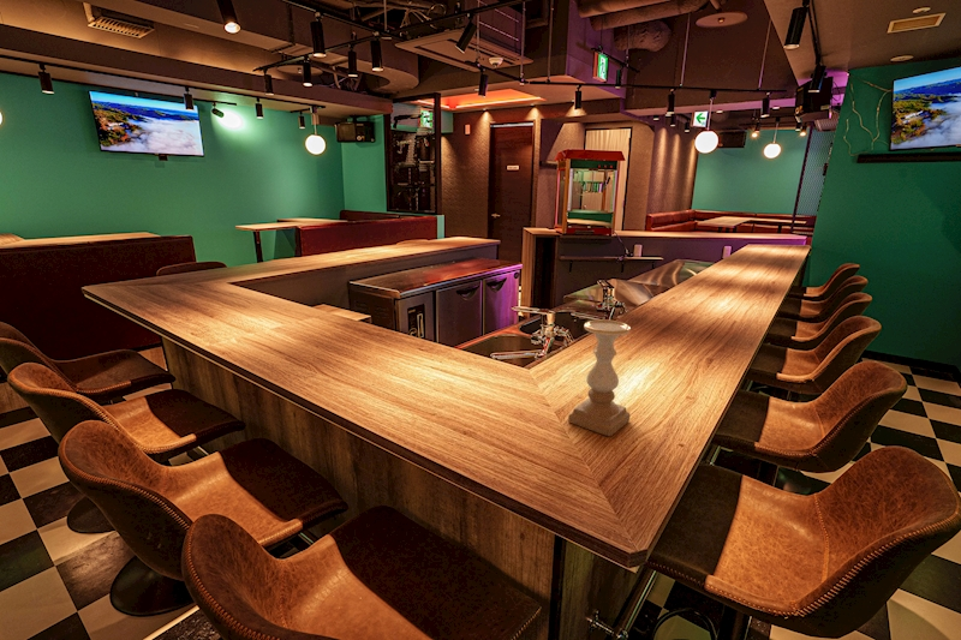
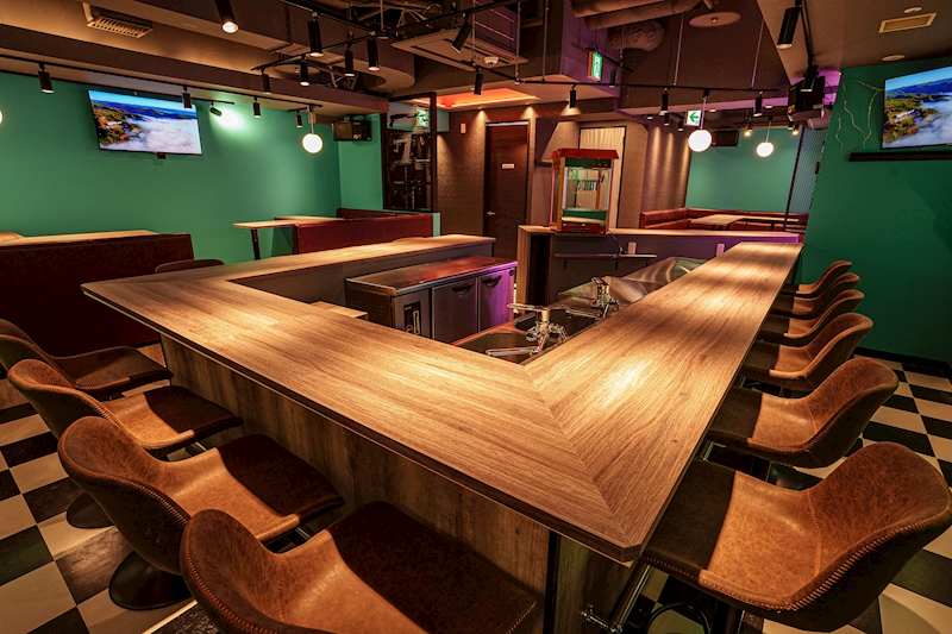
- candle holder [567,318,632,437]
